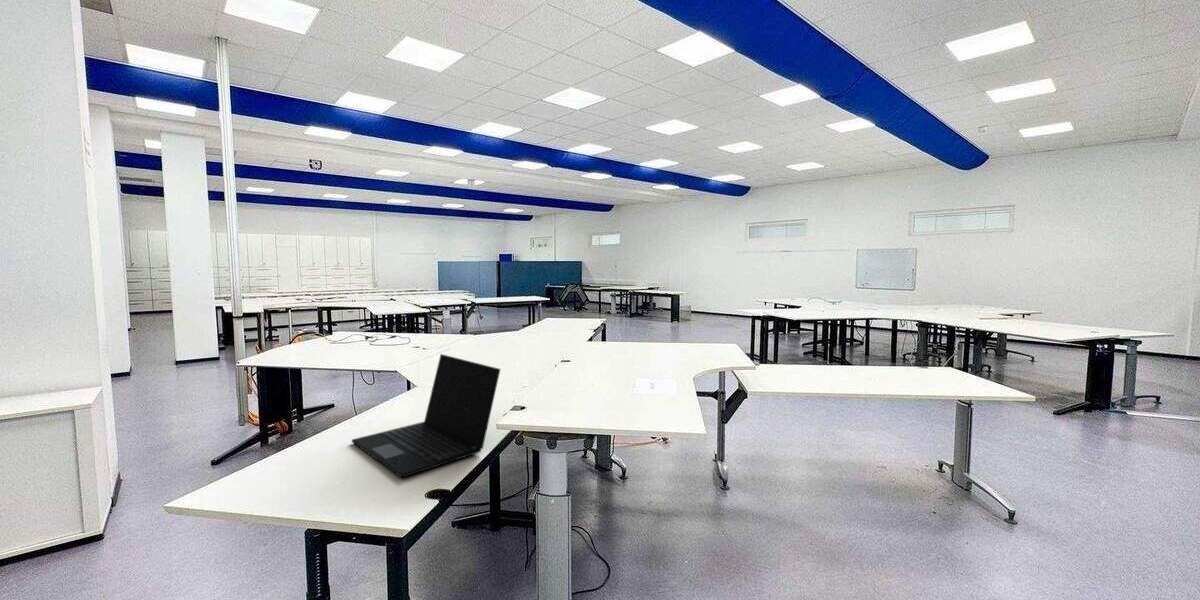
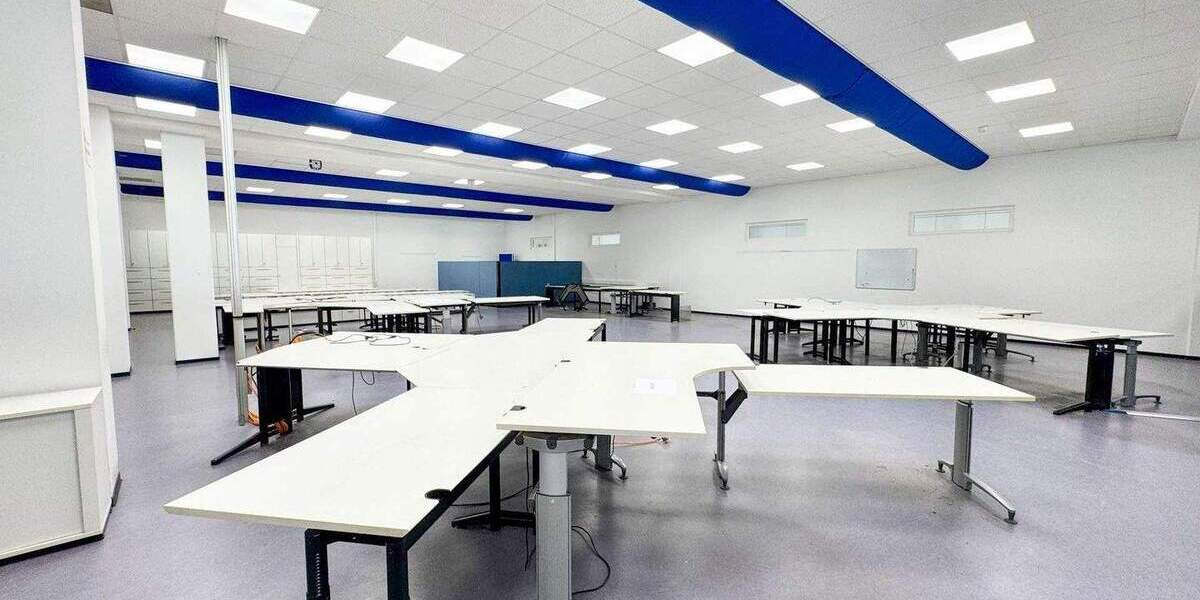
- laptop [351,353,501,479]
